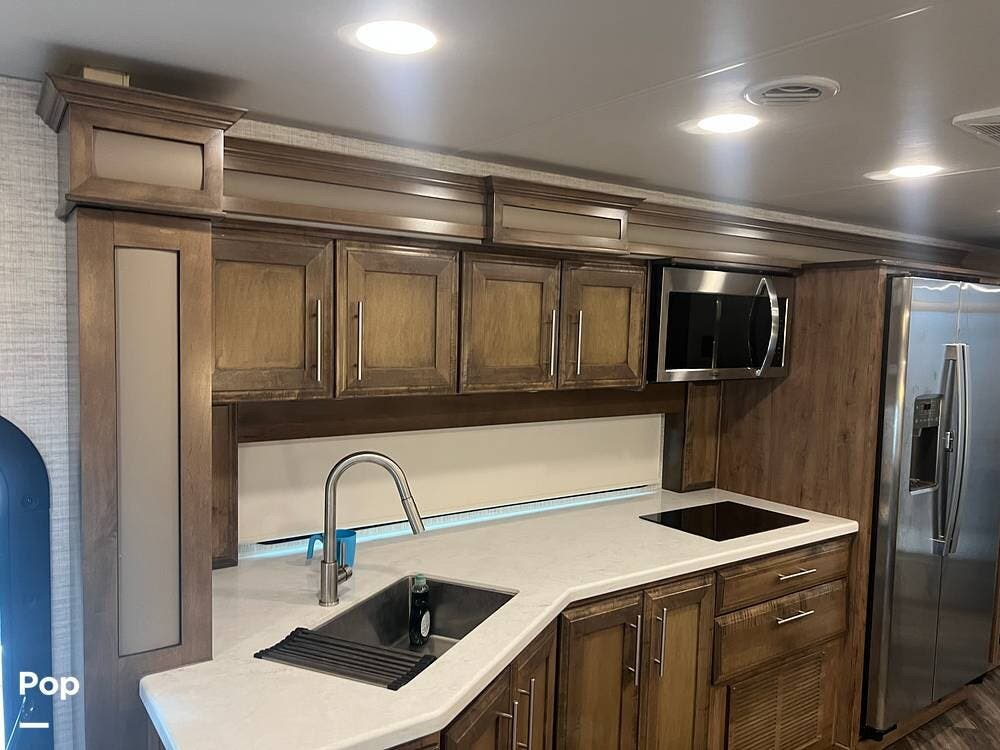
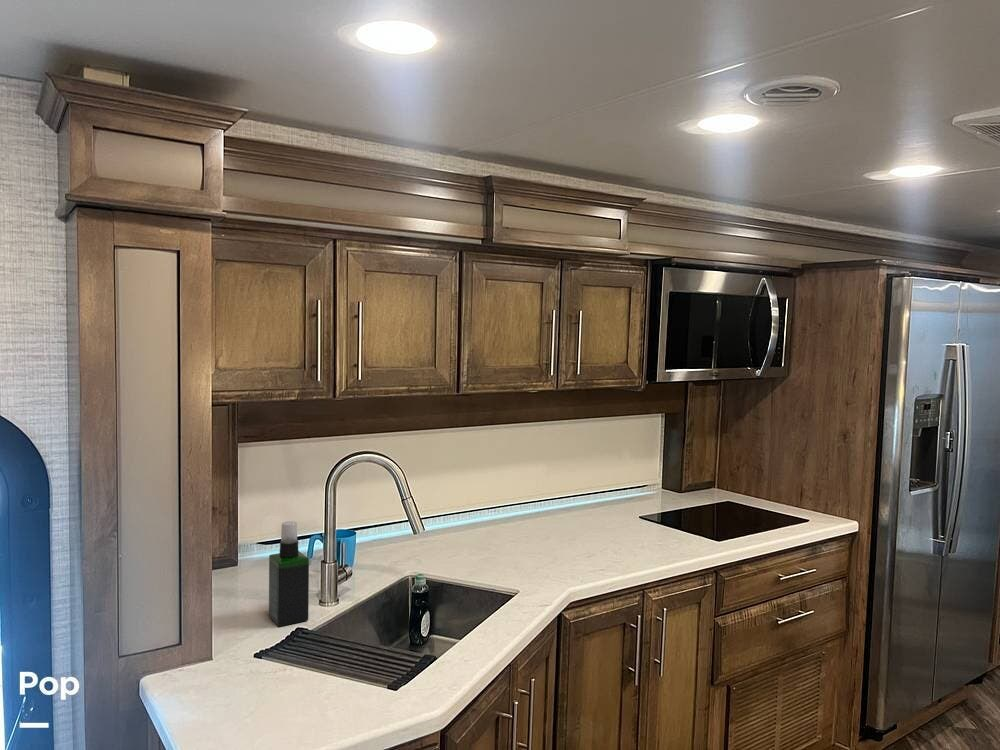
+ spray bottle [268,520,310,627]
